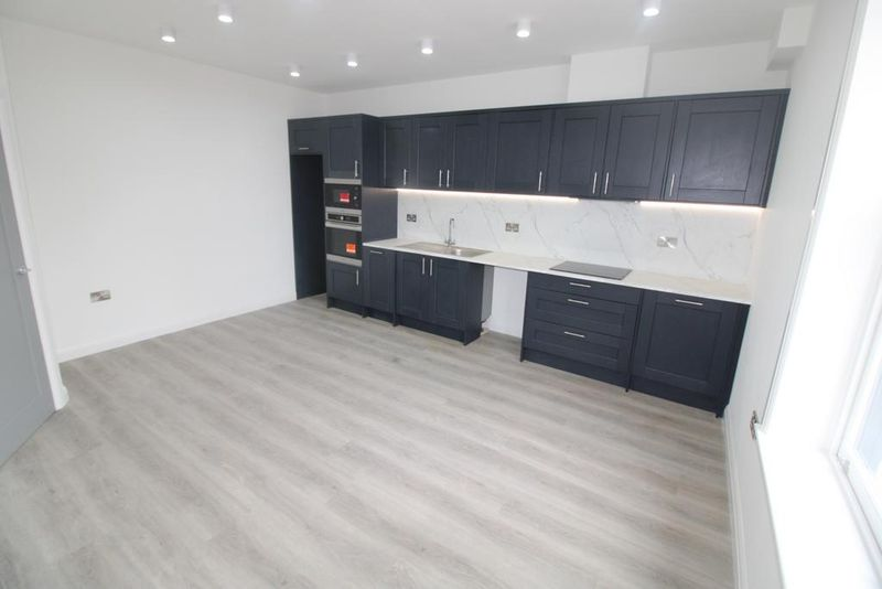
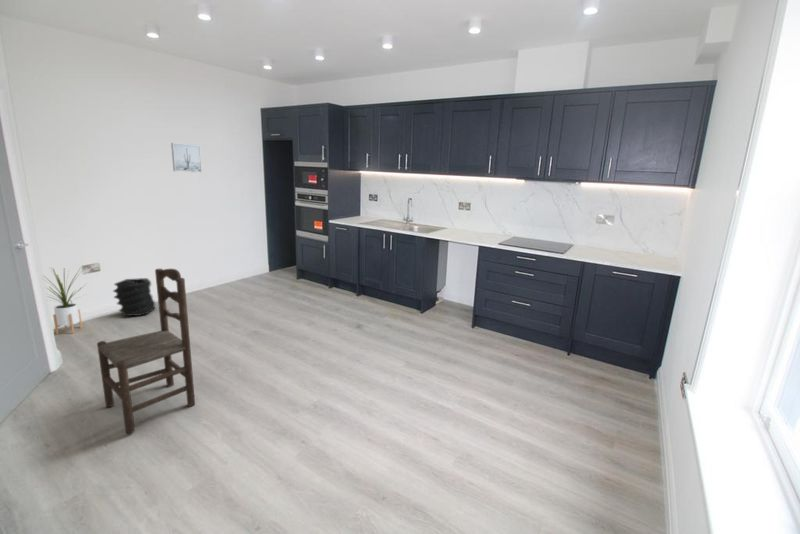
+ dining chair [96,268,196,435]
+ wall art [170,142,203,174]
+ basket [112,277,157,317]
+ house plant [43,266,88,335]
